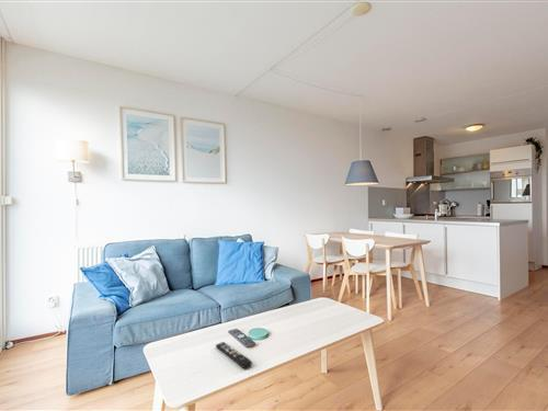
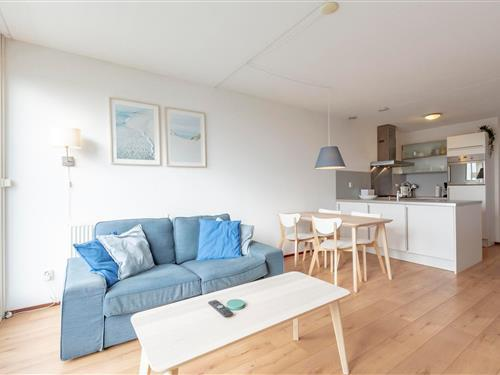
- remote control [215,341,253,369]
